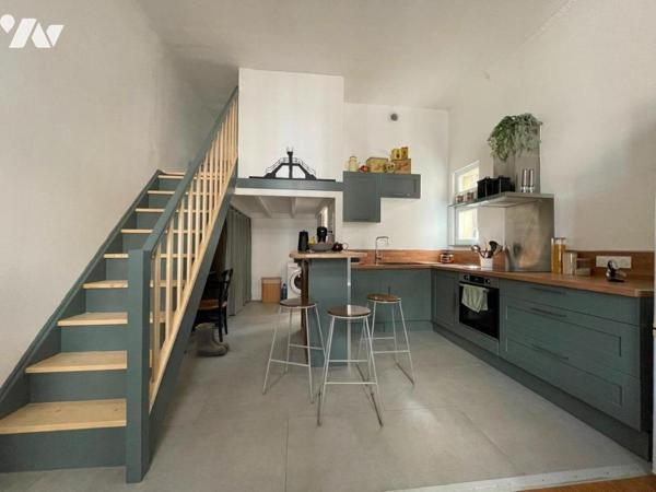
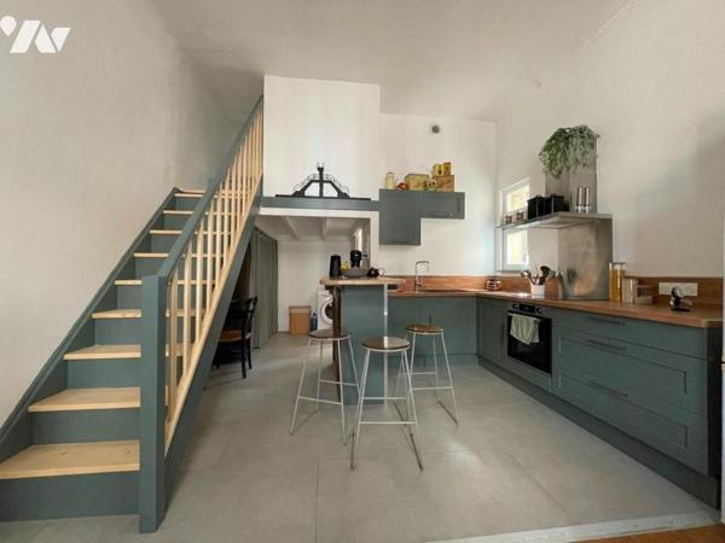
- boots [195,321,231,358]
